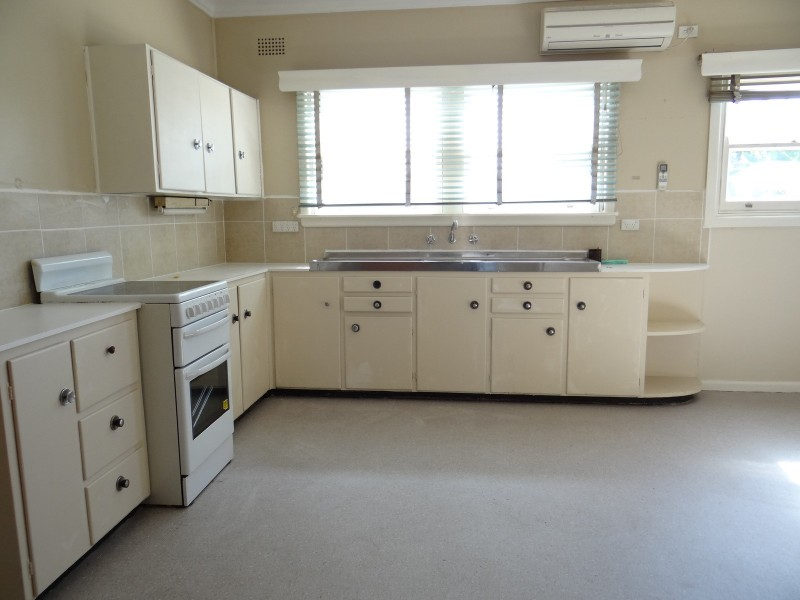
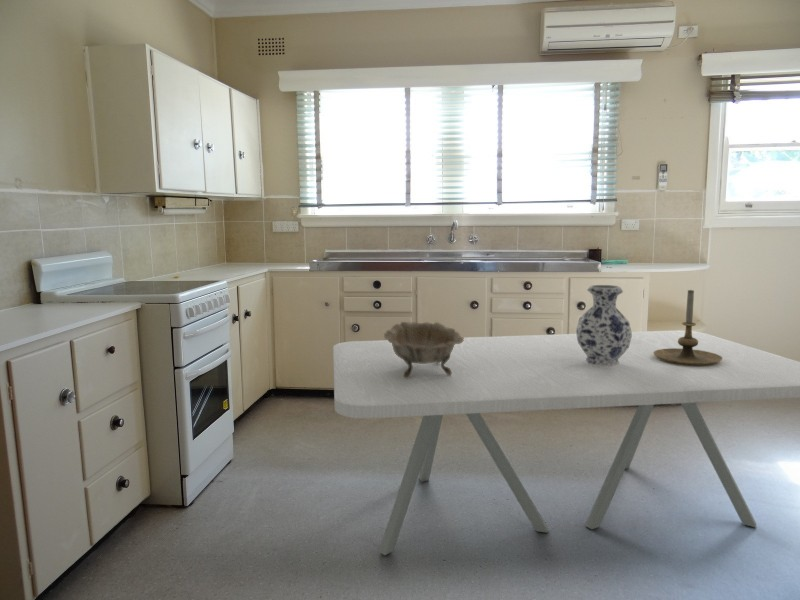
+ vase [575,284,632,367]
+ candle holder [653,289,722,365]
+ decorative bowl [383,321,464,378]
+ dining table [332,329,800,556]
